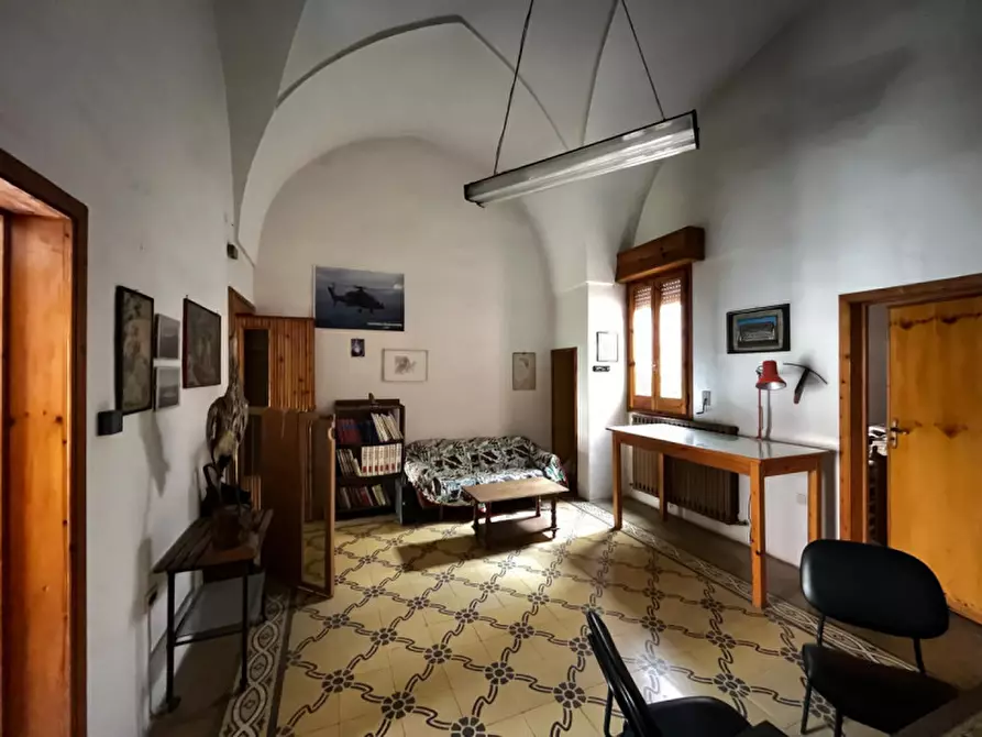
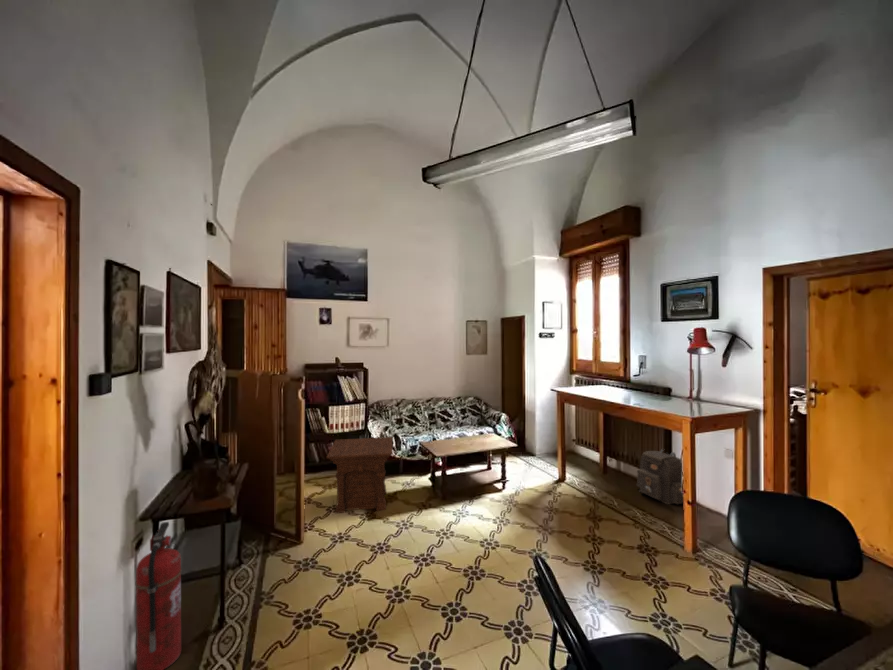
+ side table [326,436,393,514]
+ backpack [636,449,684,506]
+ fire extinguisher [135,521,183,670]
